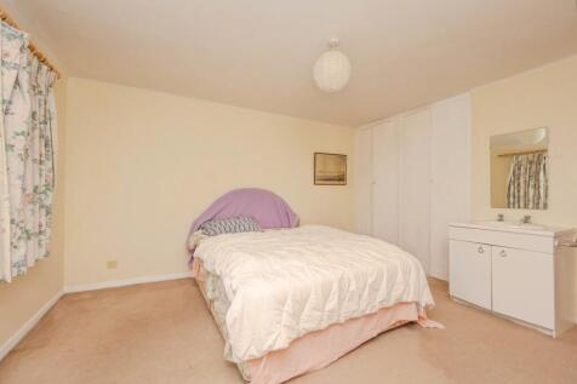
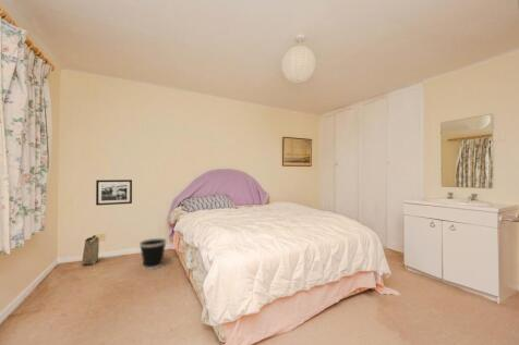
+ wastebasket [138,237,168,271]
+ picture frame [95,178,133,207]
+ basket [81,234,100,266]
